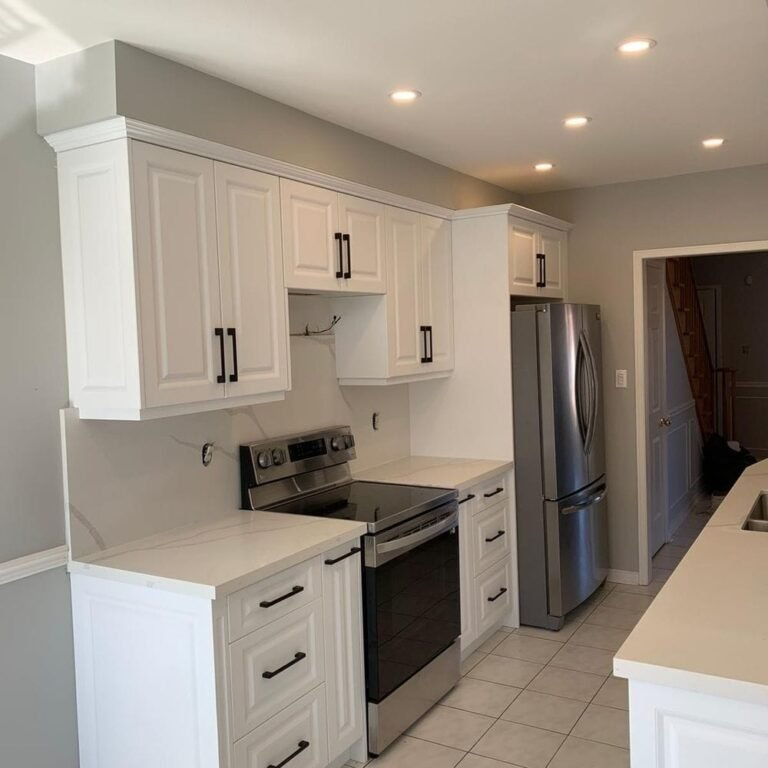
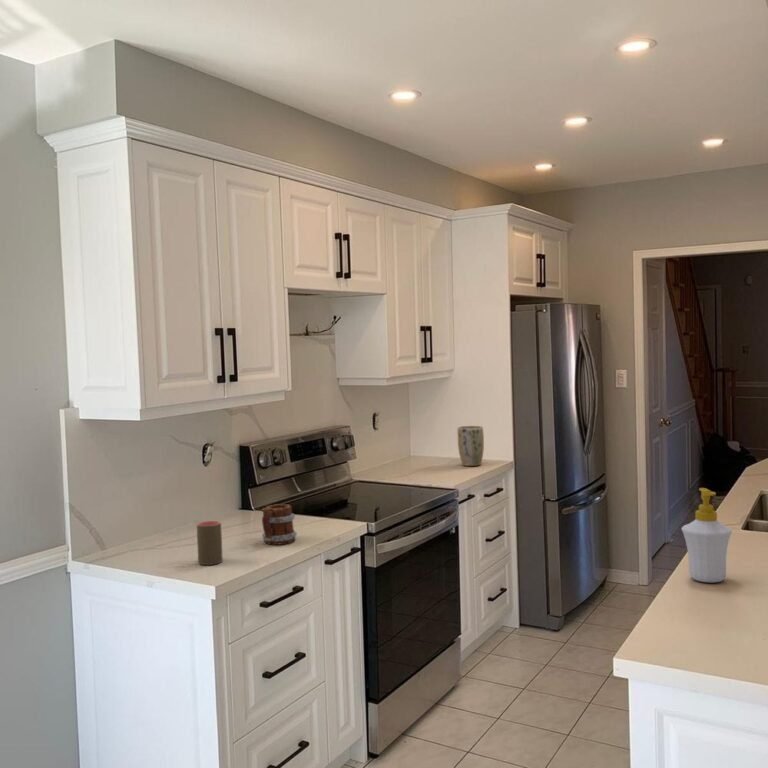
+ soap bottle [681,487,733,584]
+ plant pot [457,425,485,467]
+ cup [196,520,224,566]
+ mug [261,503,298,546]
